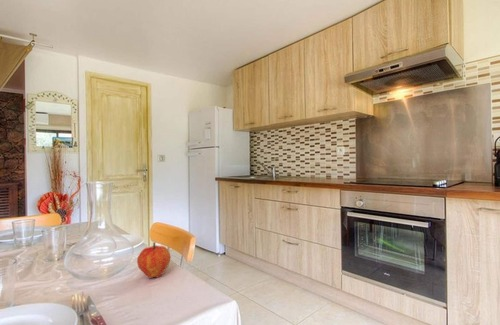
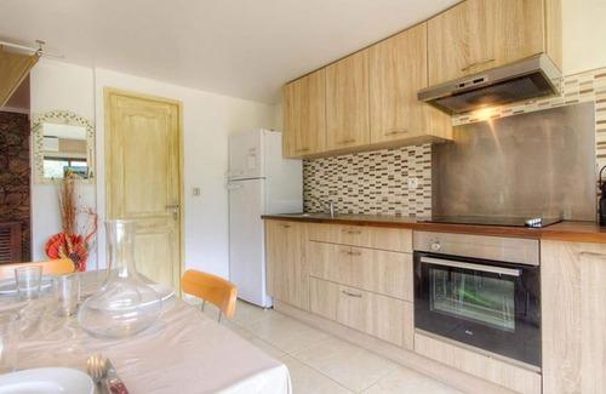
- fruit [136,241,172,279]
